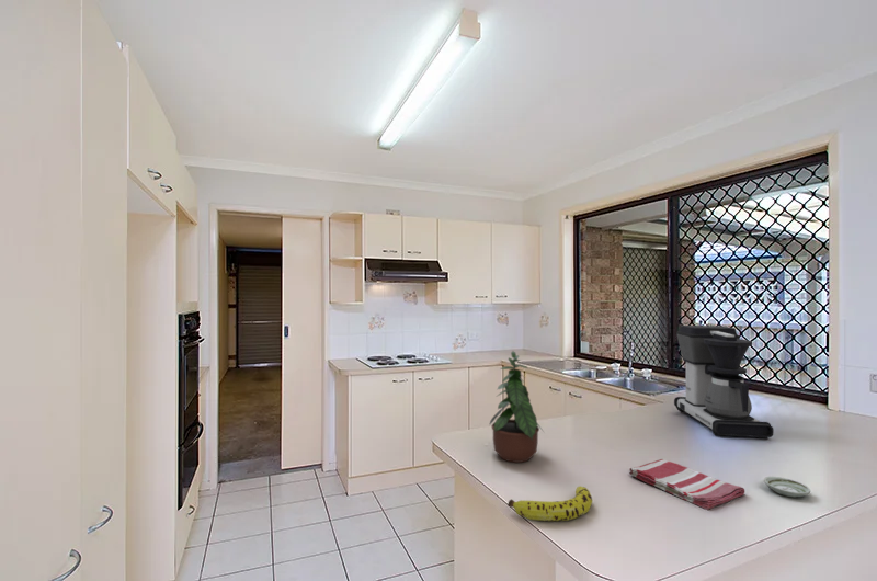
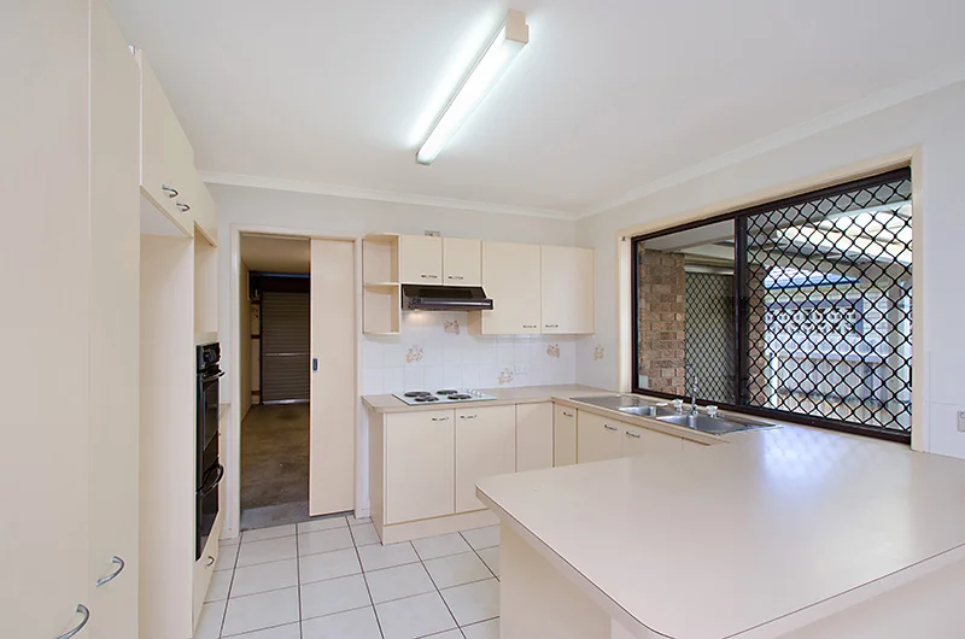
- potted plant [488,350,545,464]
- fruit [506,486,594,522]
- saucer [763,476,811,498]
- coffee maker [673,324,775,440]
- dish towel [628,458,745,511]
